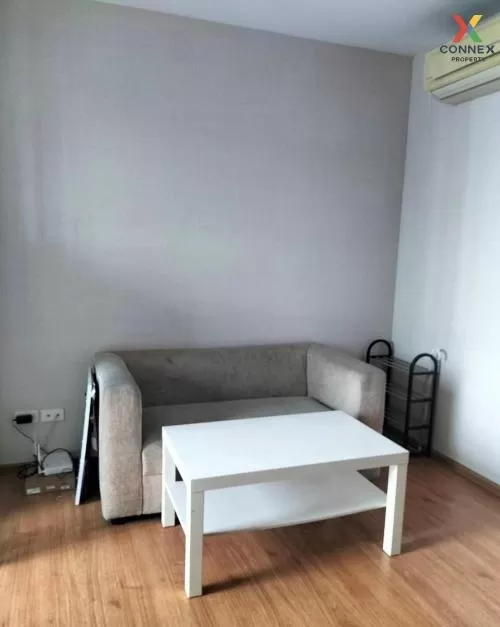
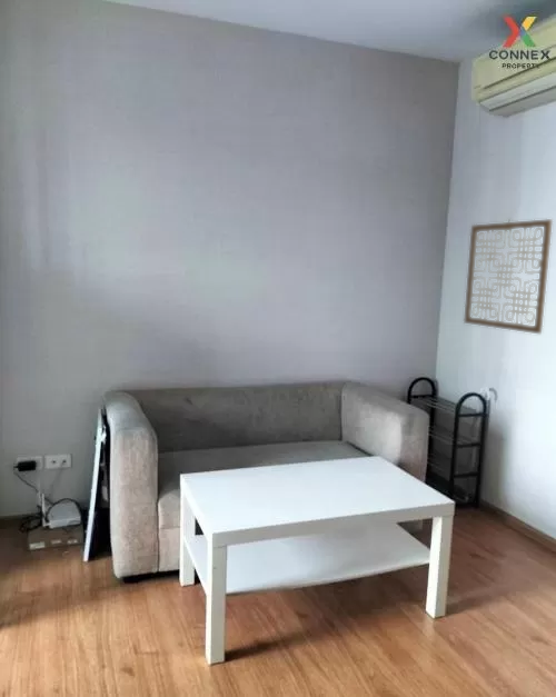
+ wall art [463,218,554,335]
